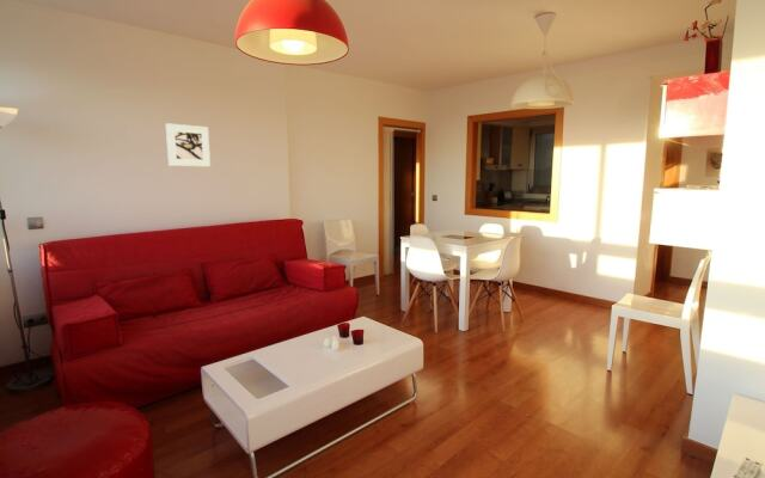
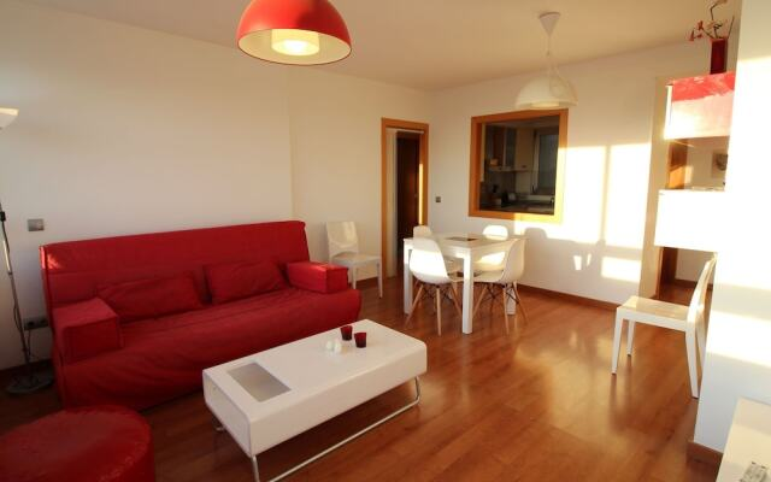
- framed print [165,122,212,168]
